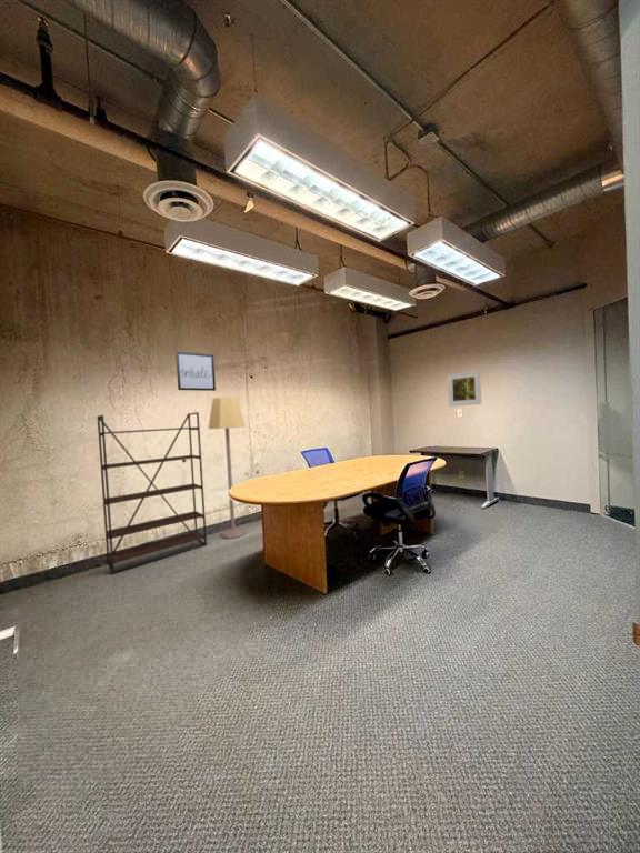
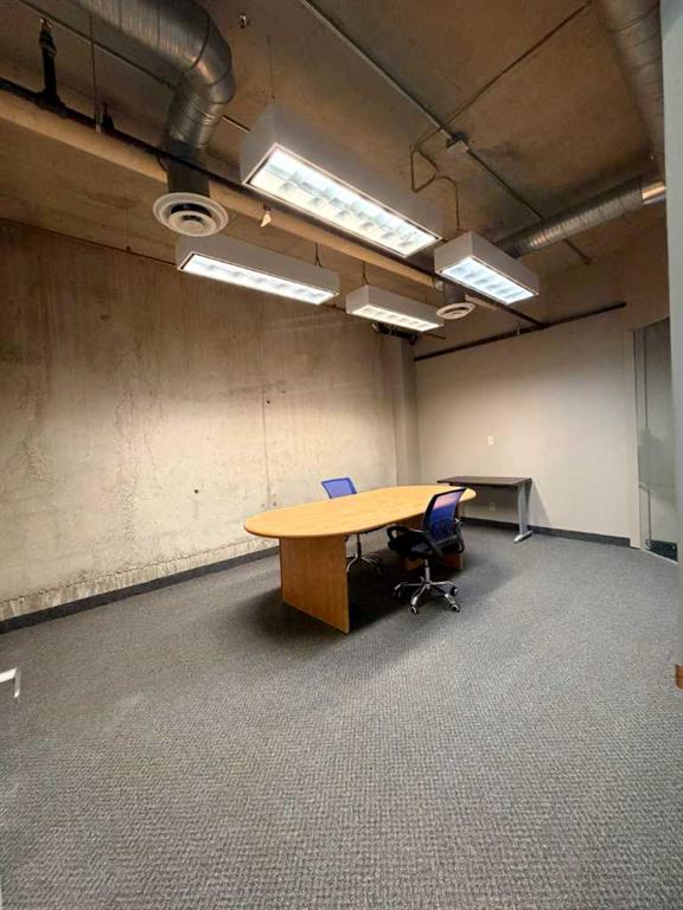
- bookshelf [96,411,208,575]
- wall art [174,351,217,392]
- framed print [447,370,482,408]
- lamp [208,397,247,540]
